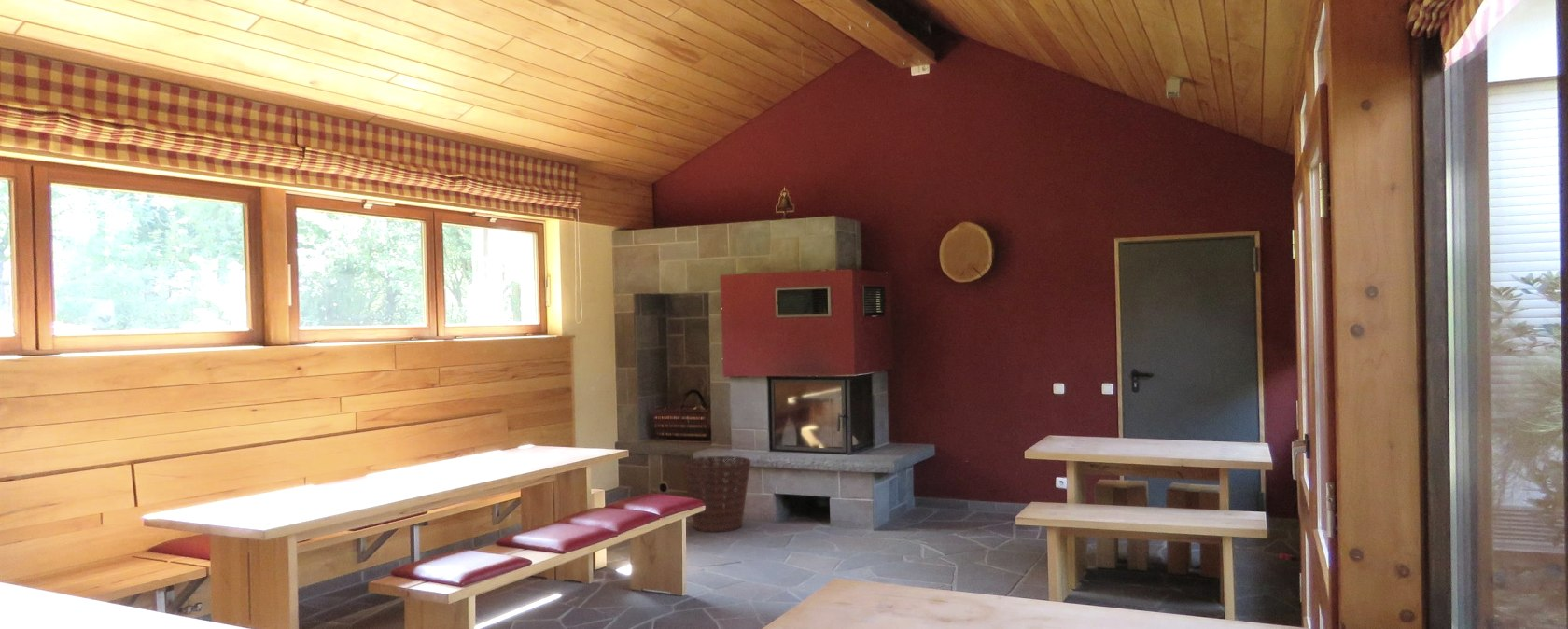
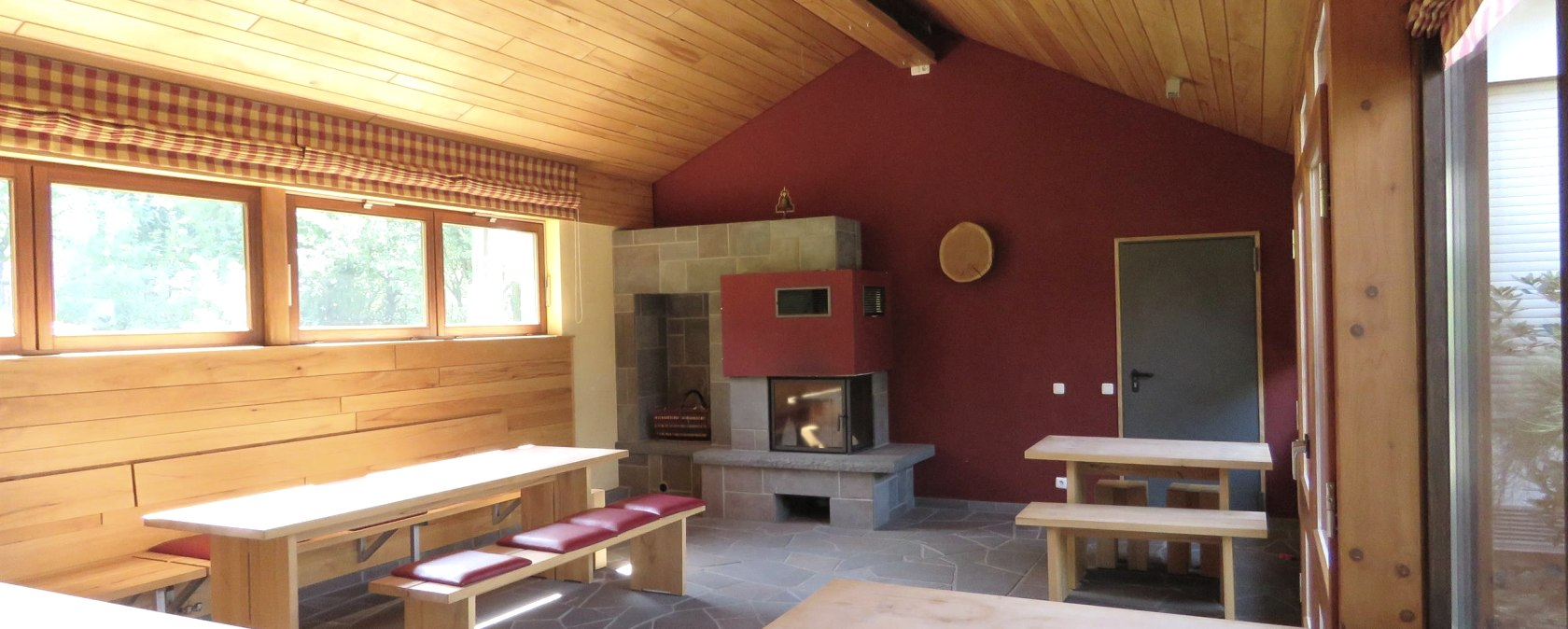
- basket [681,455,751,534]
